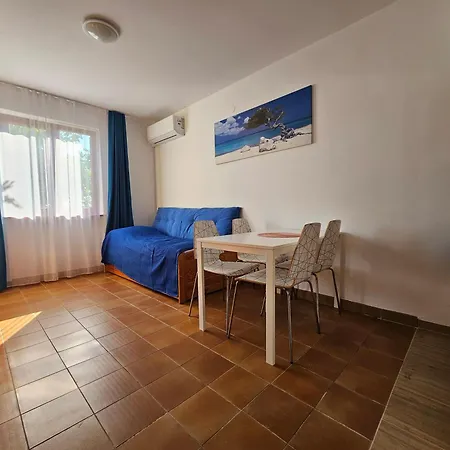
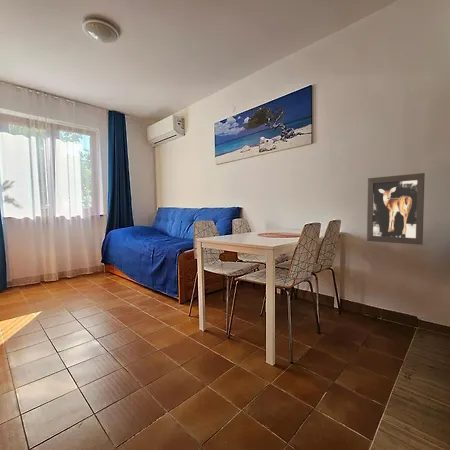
+ wall art [366,172,426,246]
